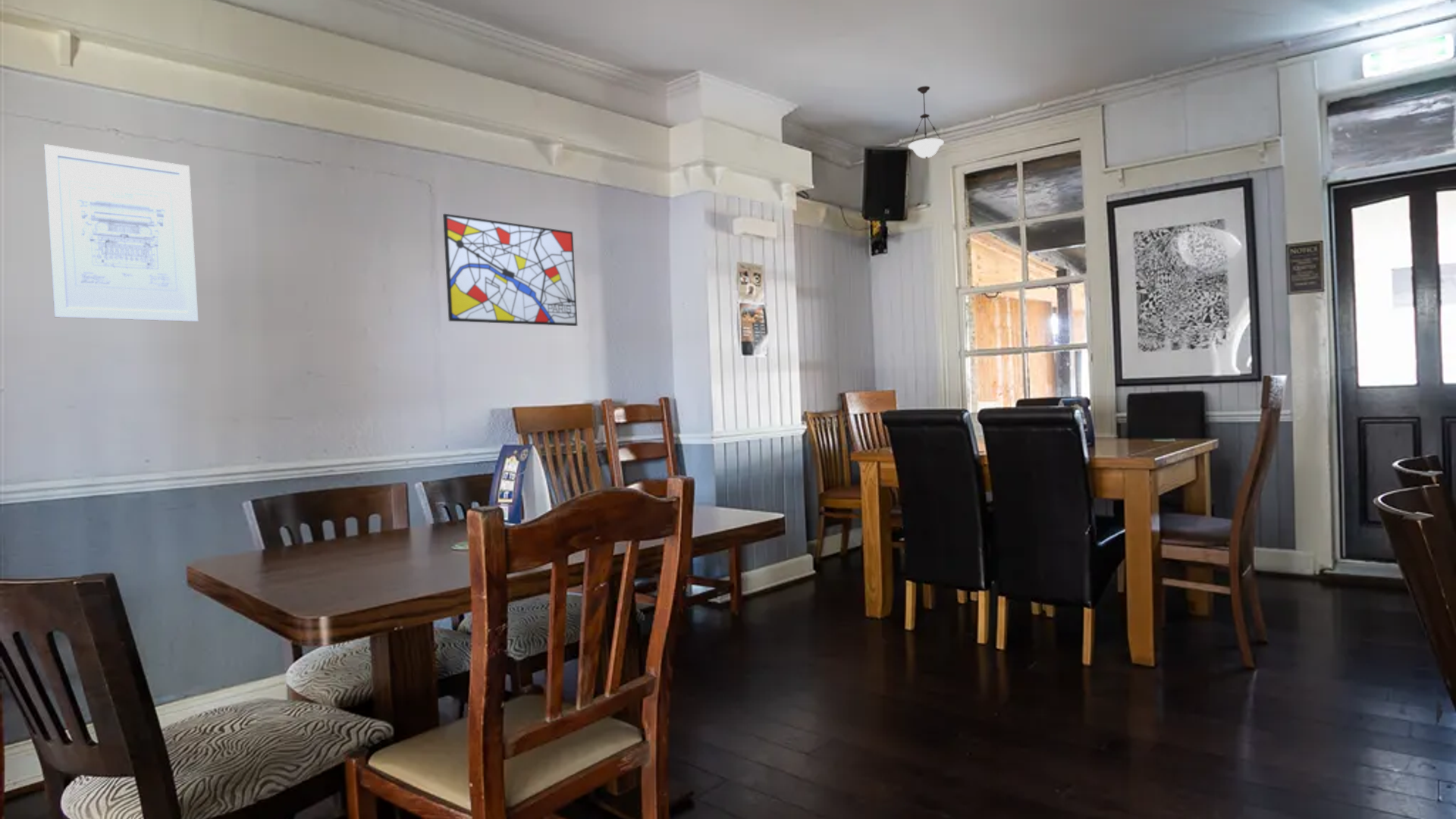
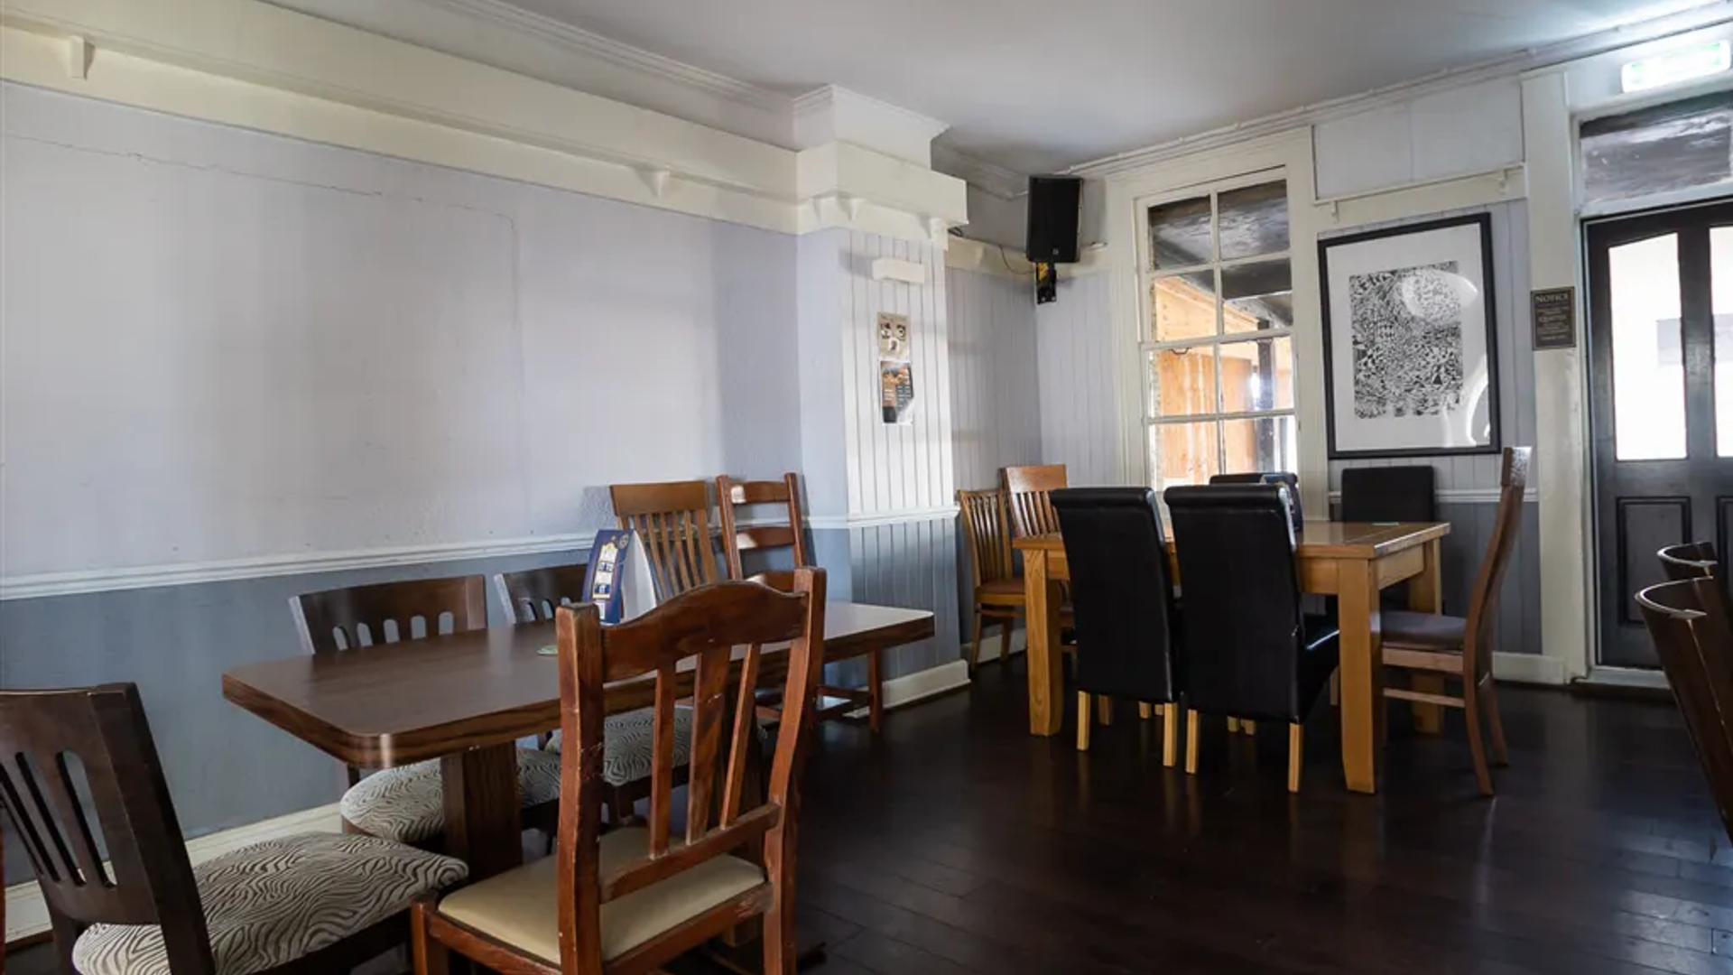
- wall art [43,143,199,322]
- pendant light [908,85,945,159]
- wall art [442,213,578,327]
